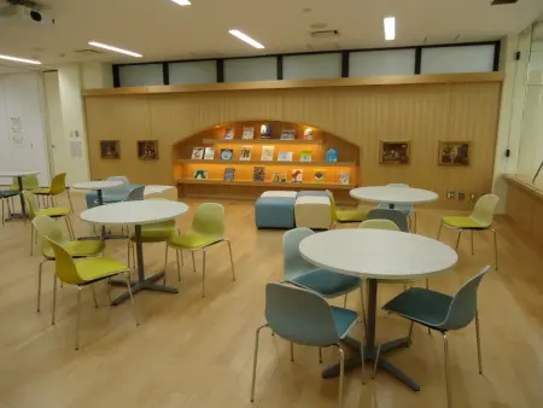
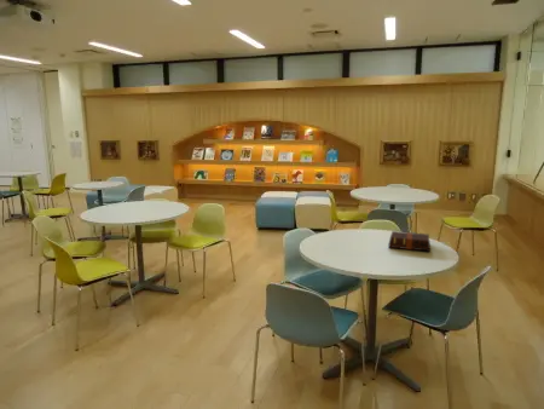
+ hardback book [387,230,432,253]
